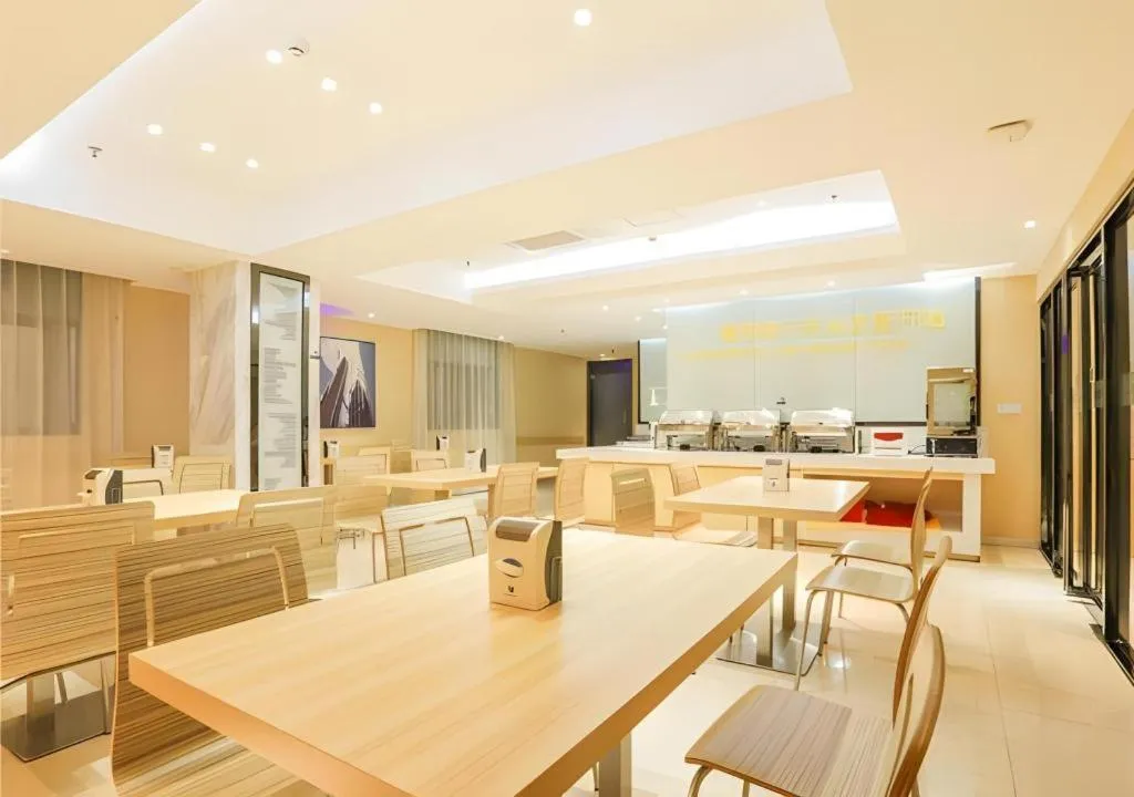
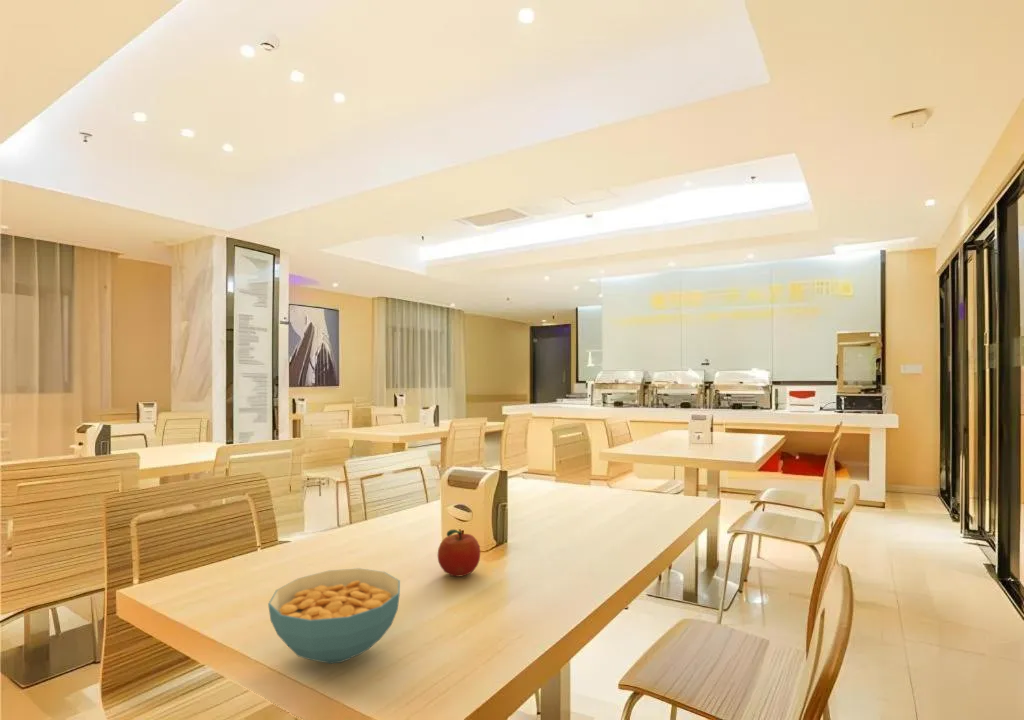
+ cereal bowl [267,567,401,665]
+ fruit [437,528,481,578]
